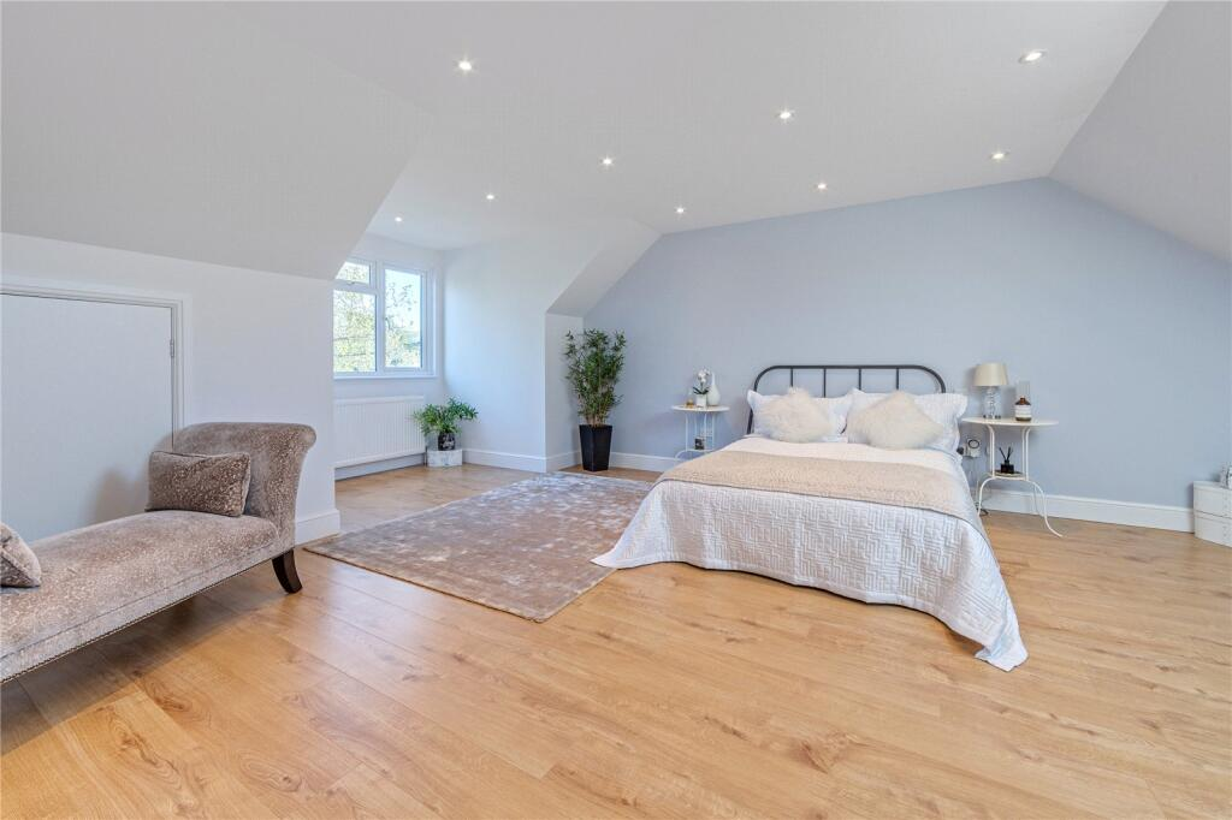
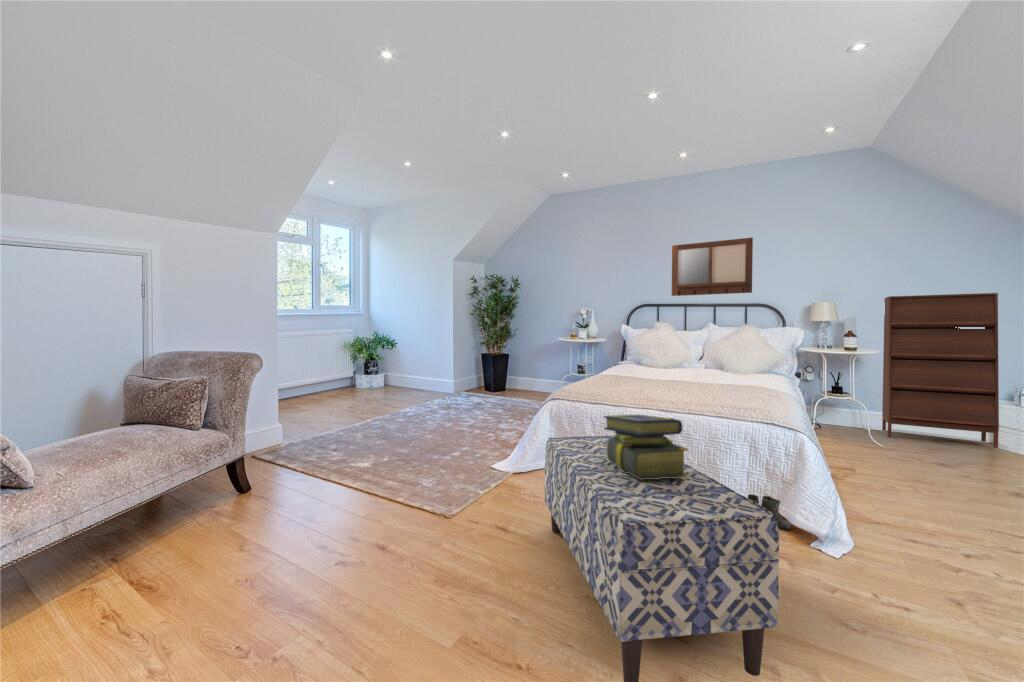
+ shoe cabinet [881,292,1000,449]
+ stack of books [603,413,689,480]
+ writing board [671,237,754,297]
+ bench [544,435,780,682]
+ boots [747,493,793,531]
